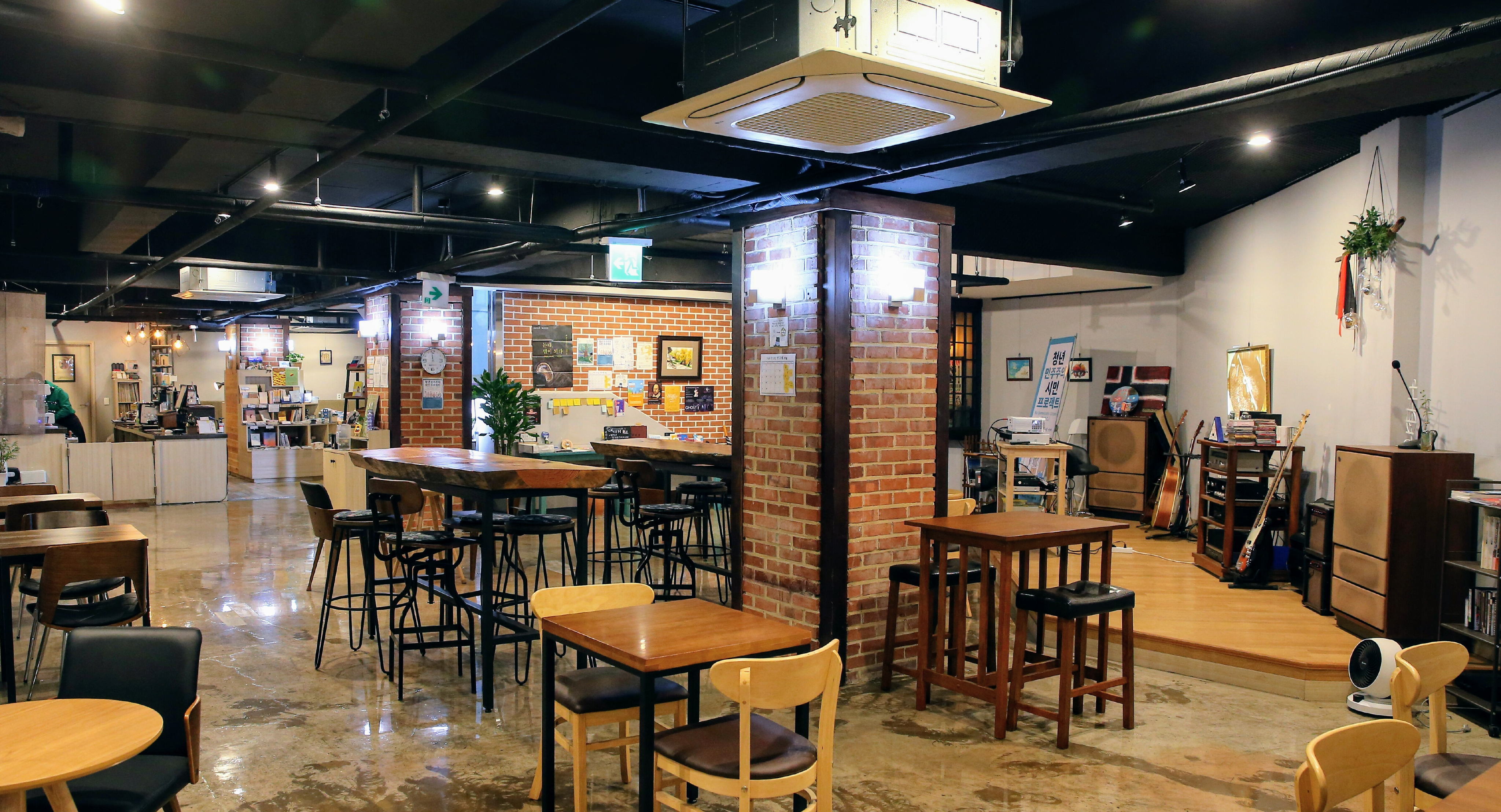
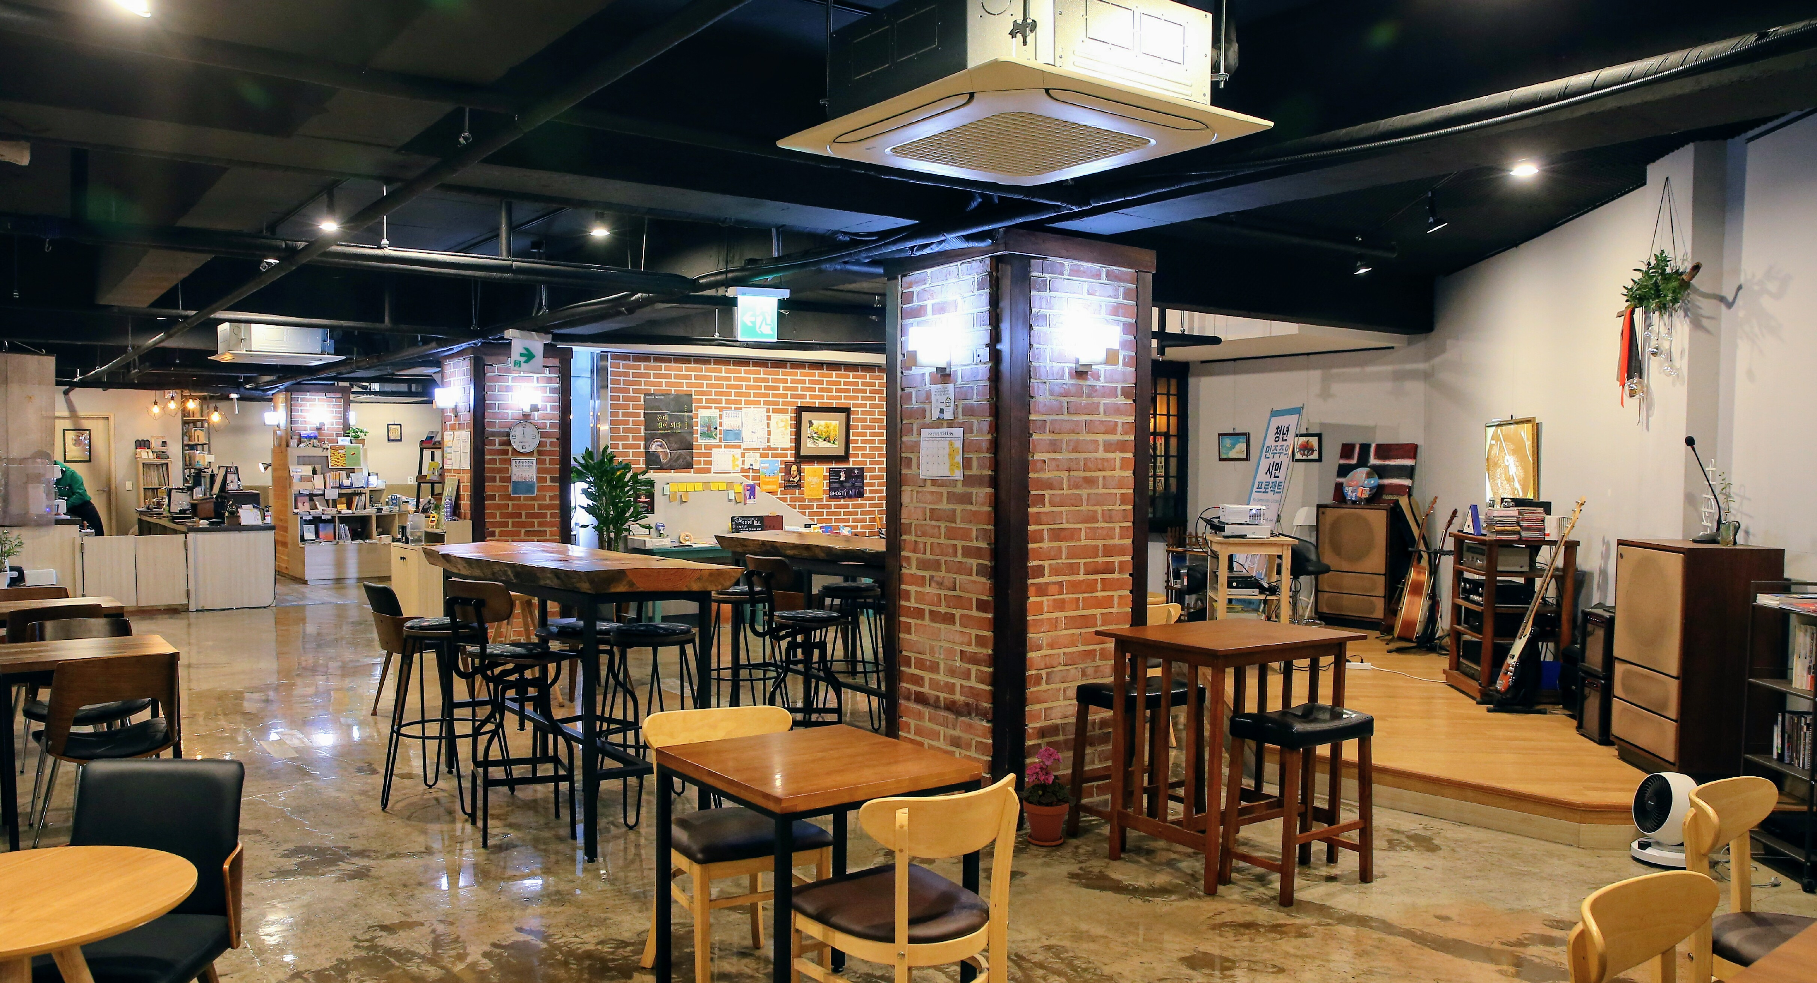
+ potted plant [1017,746,1076,847]
